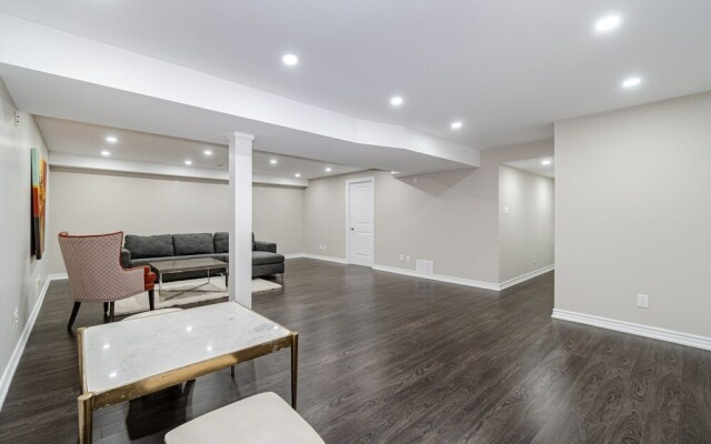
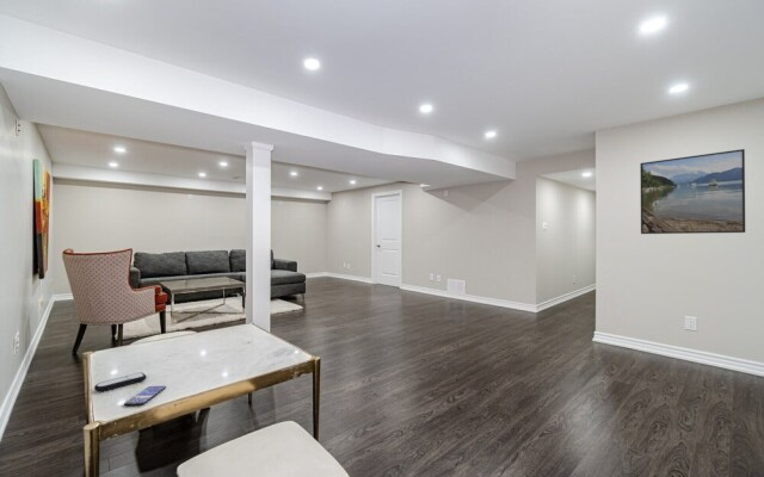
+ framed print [639,148,746,235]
+ smartphone [123,385,167,407]
+ remote control [93,371,147,392]
